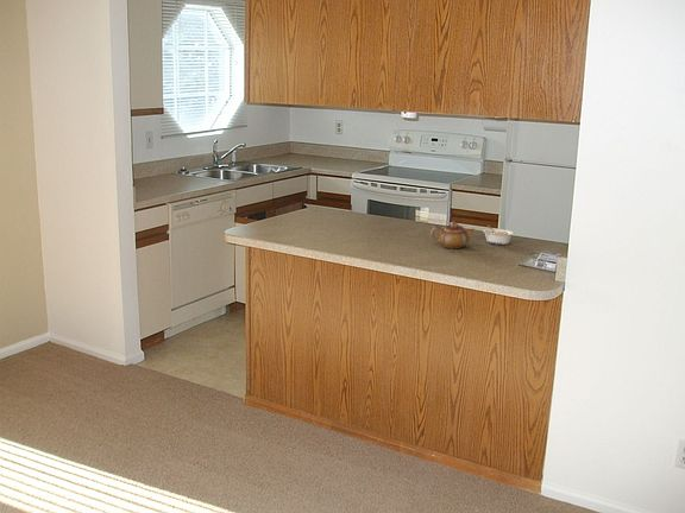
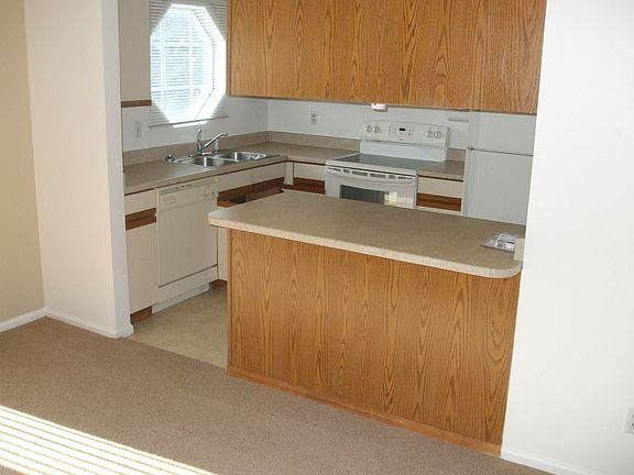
- legume [482,224,515,246]
- teapot [429,220,477,249]
